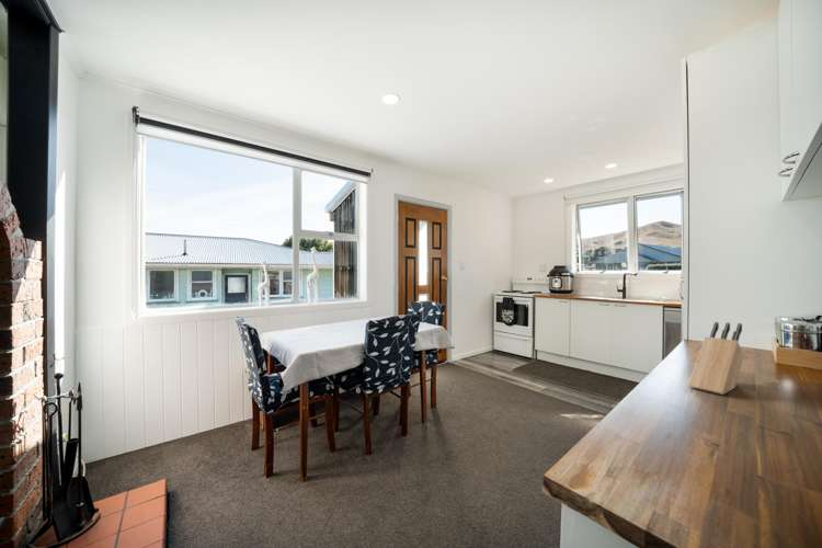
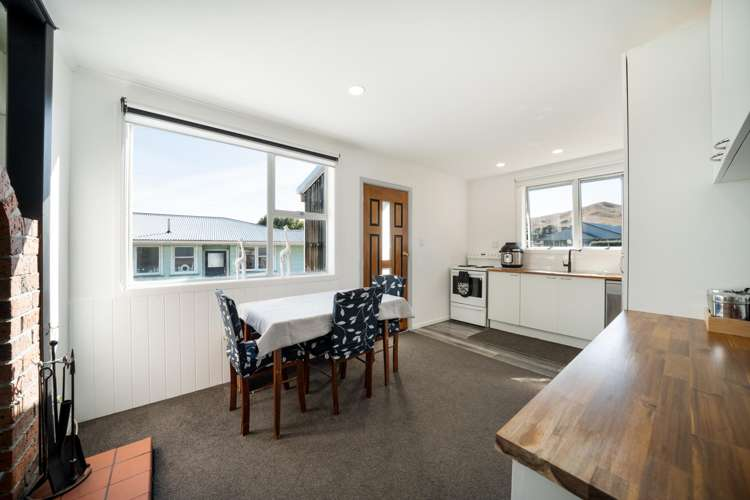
- knife block [687,321,744,396]
